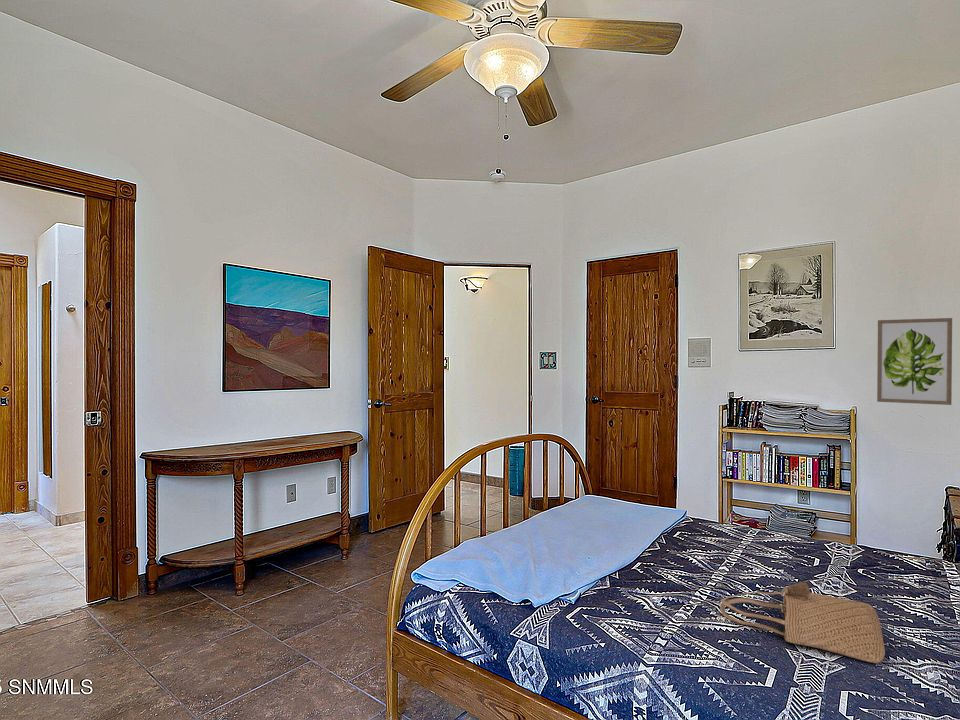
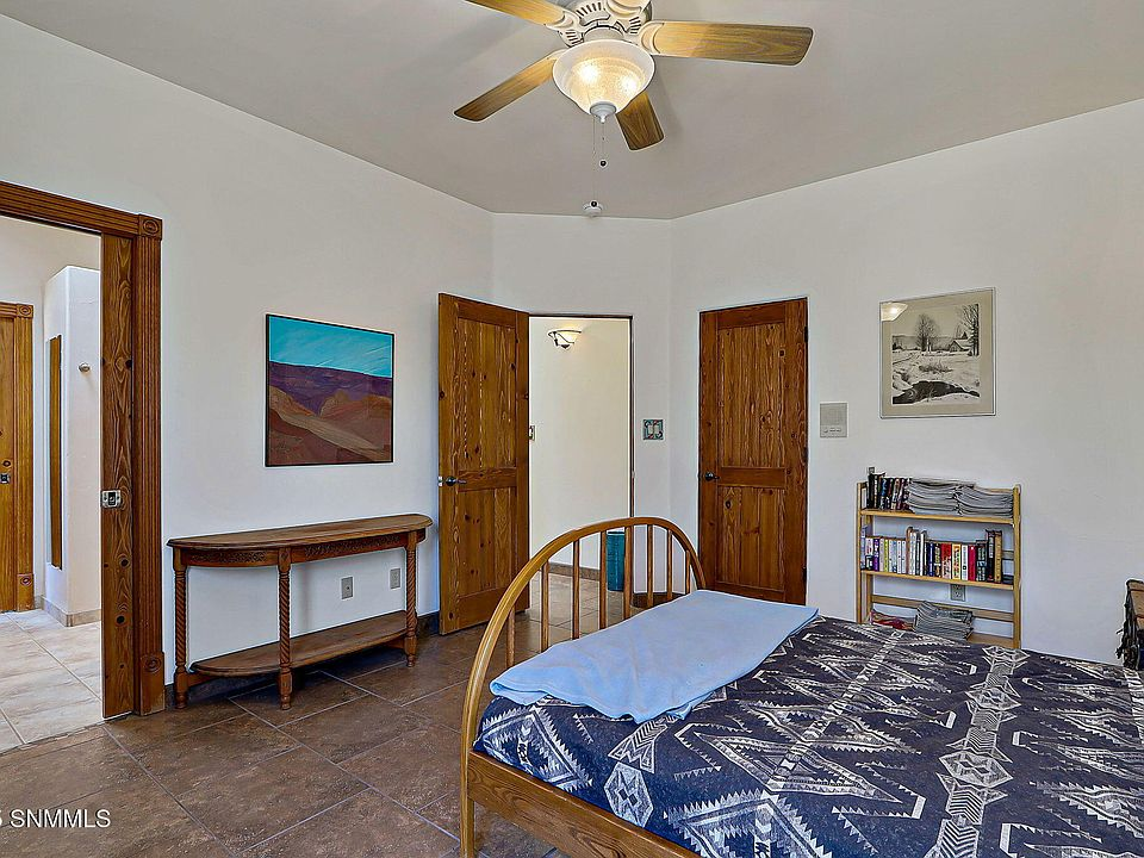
- tote bag [719,582,886,664]
- wall art [876,317,953,406]
